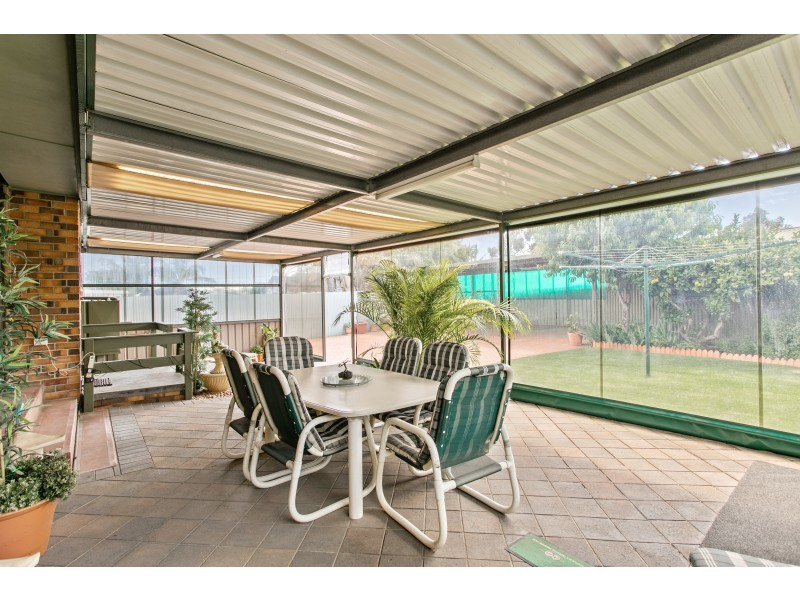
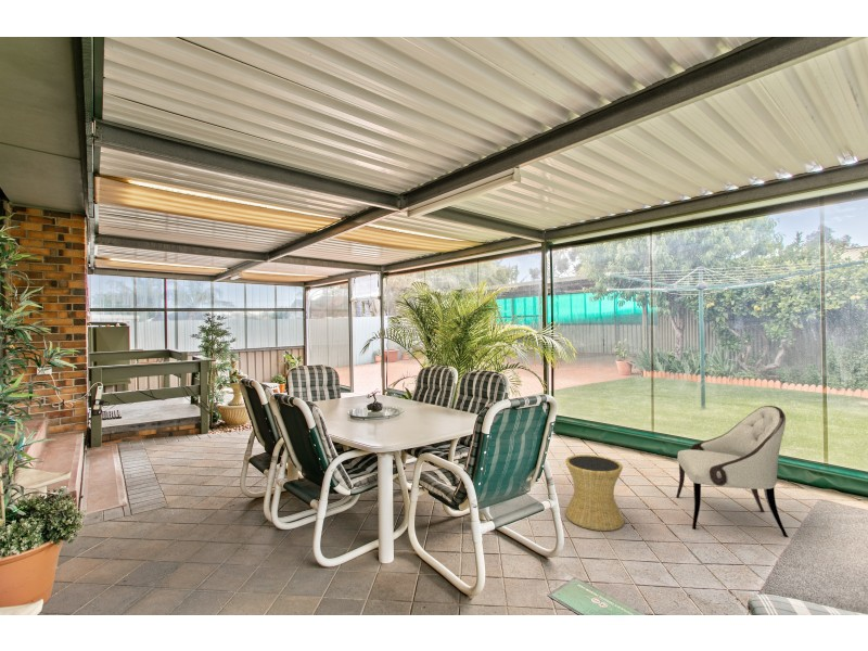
+ side table [564,454,625,532]
+ armchair [675,405,789,538]
